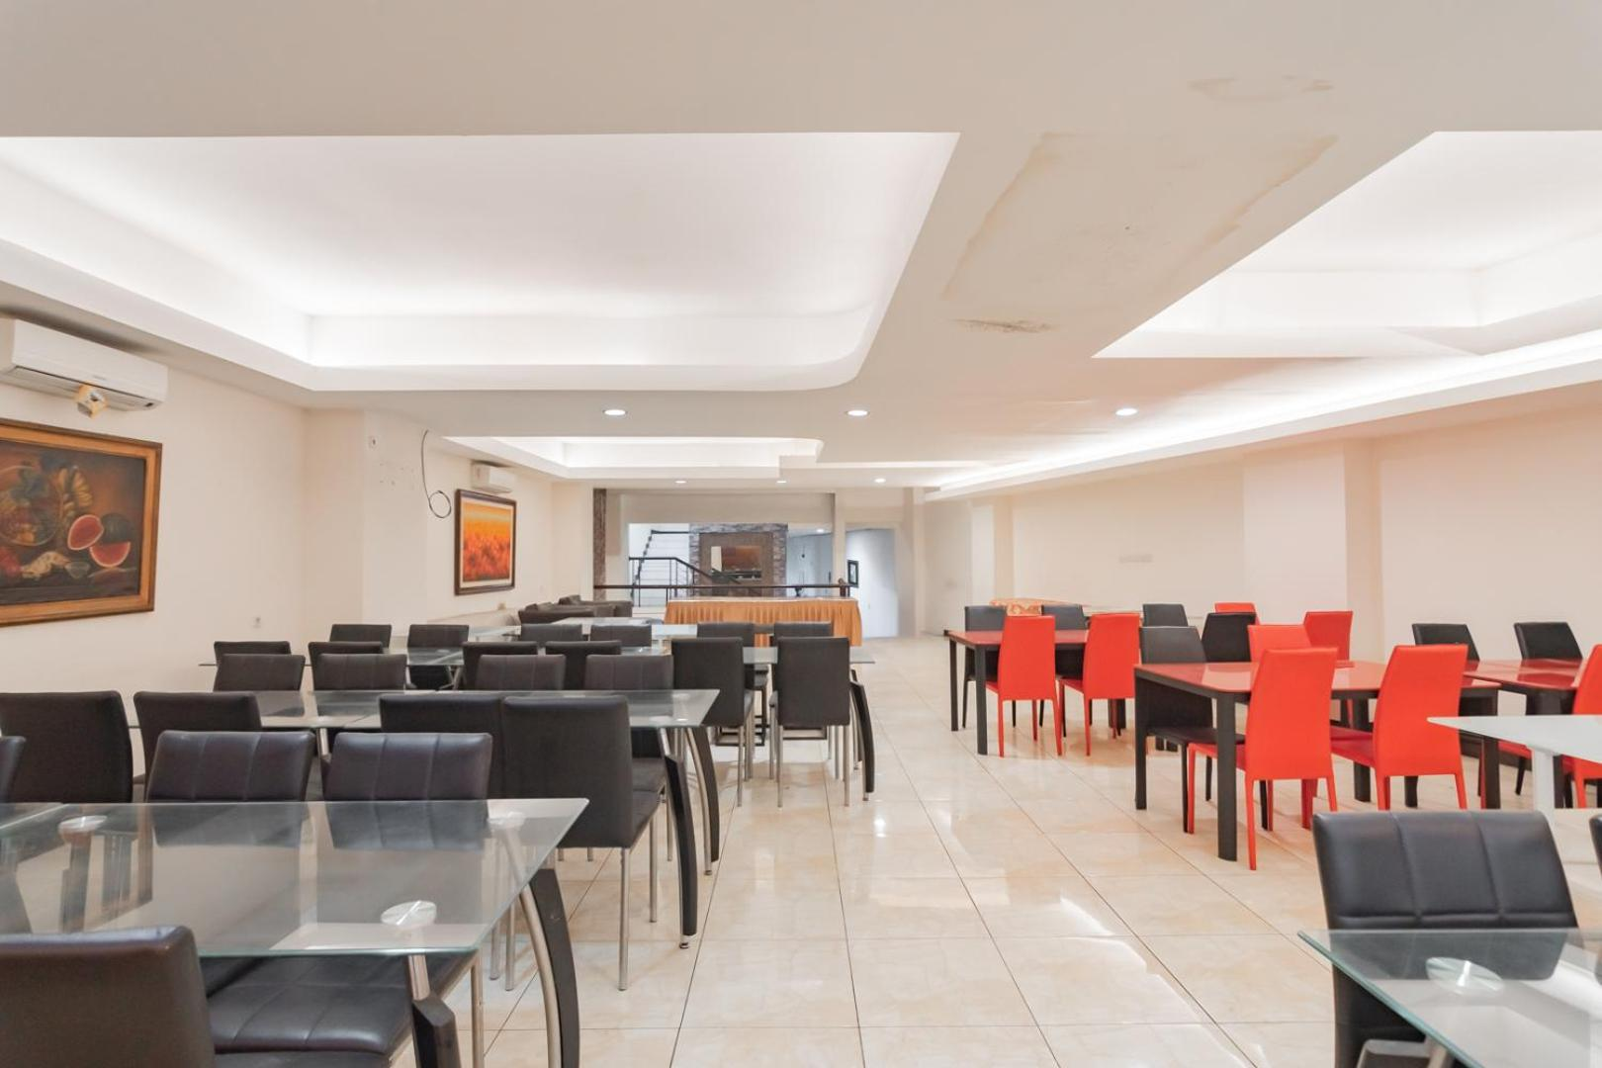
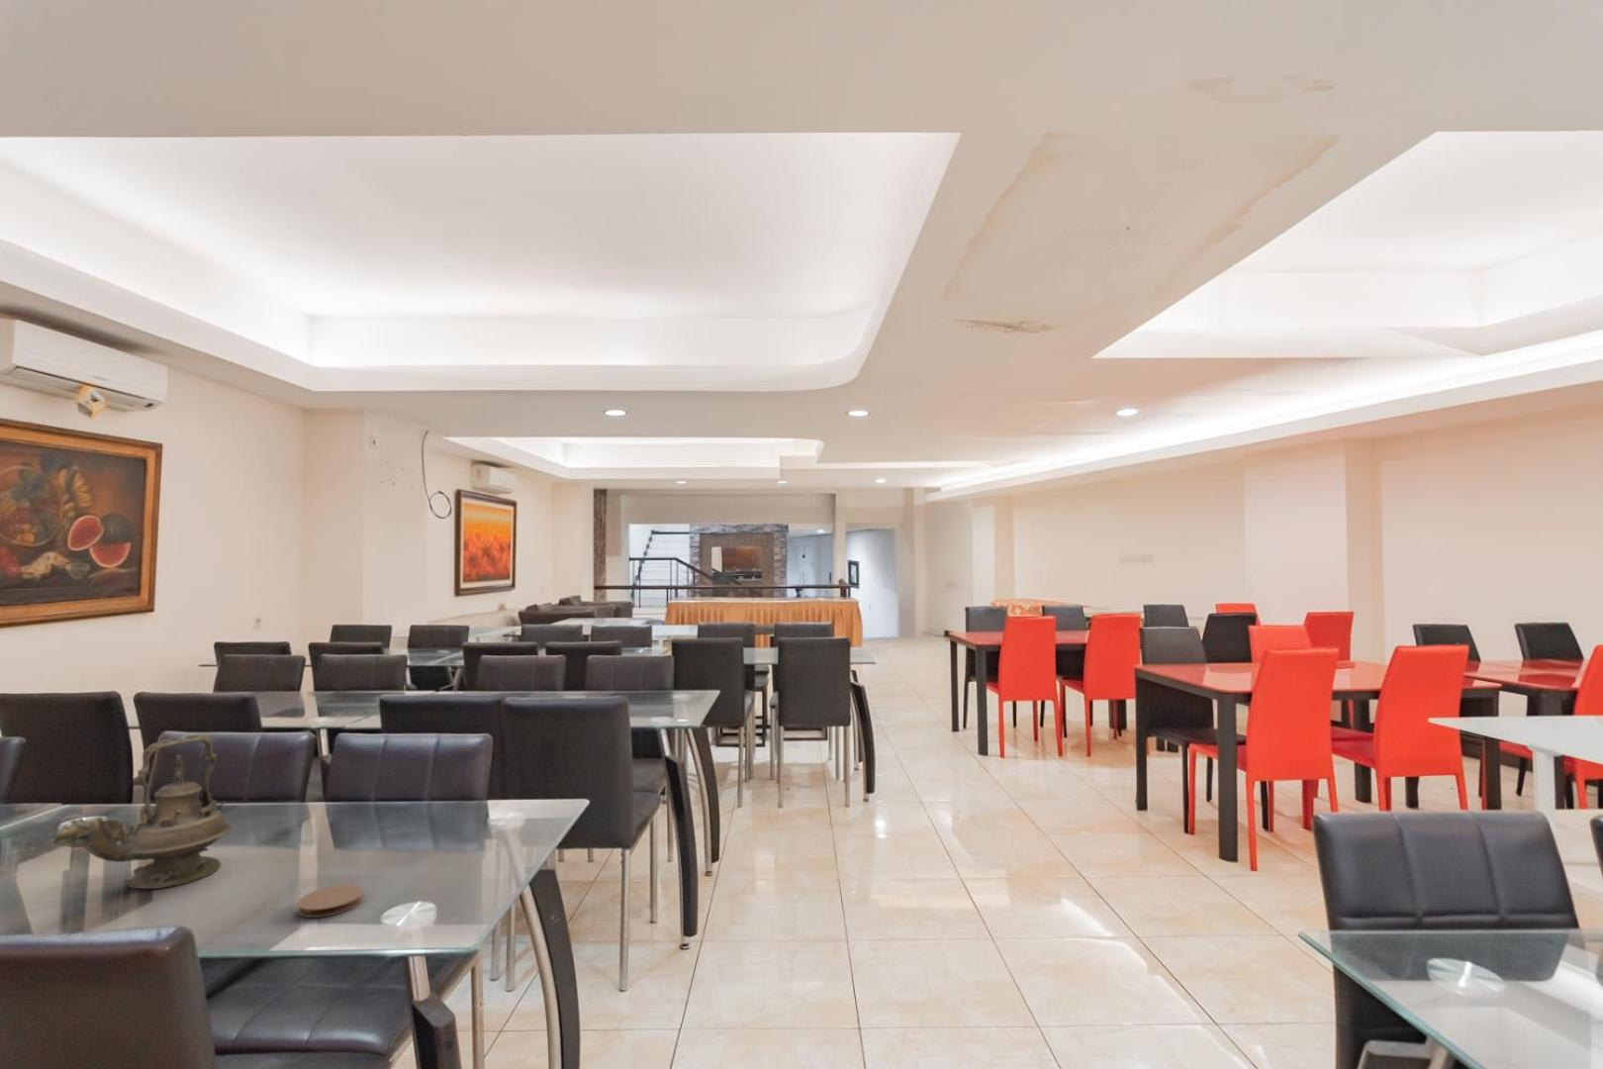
+ coaster [296,884,365,919]
+ teapot [49,734,233,890]
